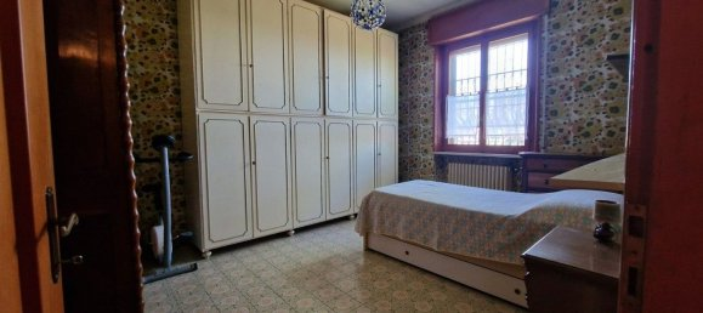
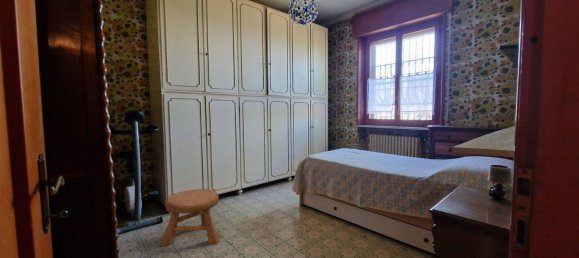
+ stool [158,188,220,247]
